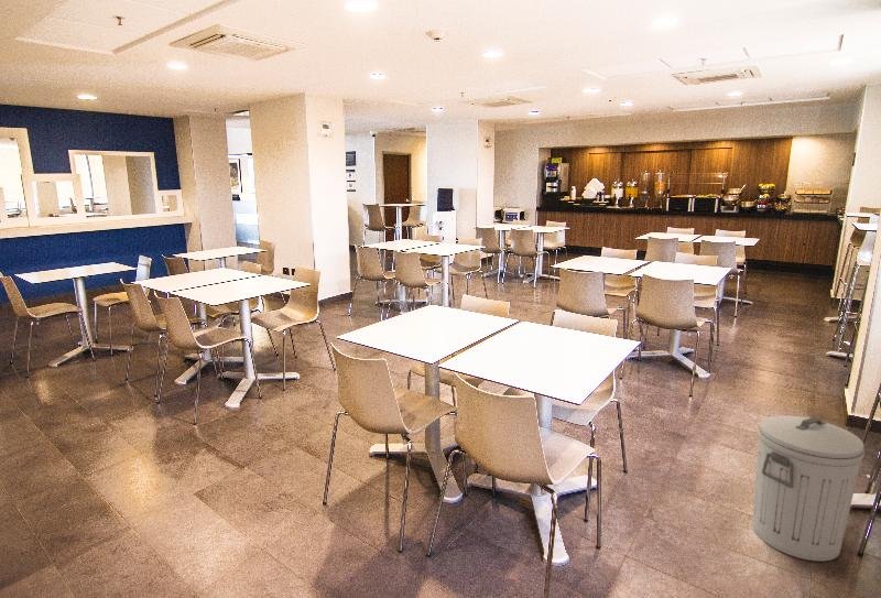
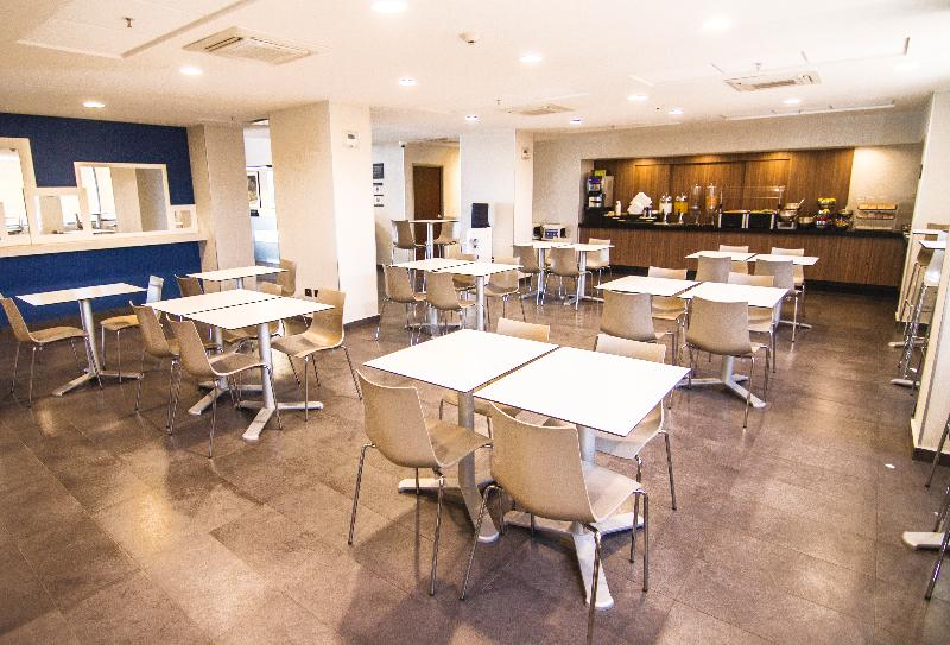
- trash can [751,414,866,562]
